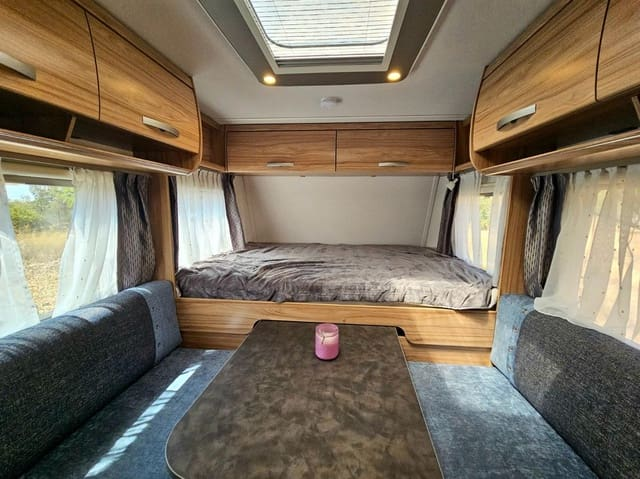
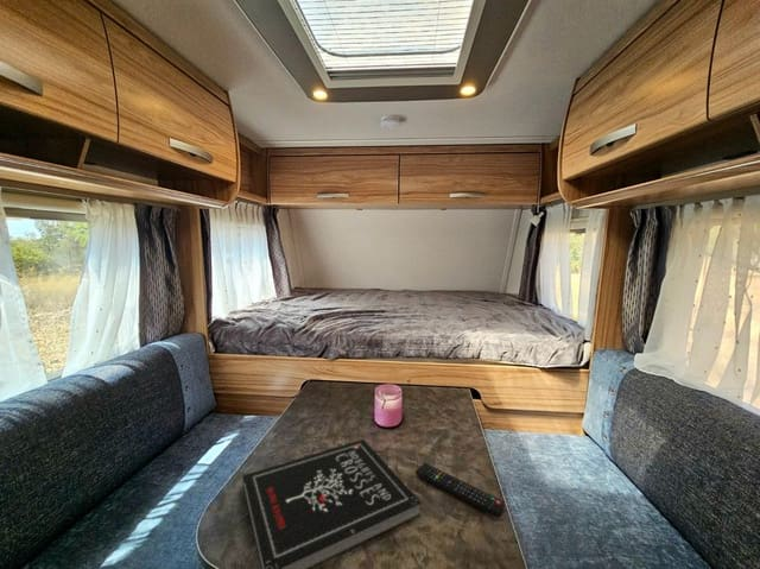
+ remote control [414,462,506,518]
+ book [242,438,423,569]
